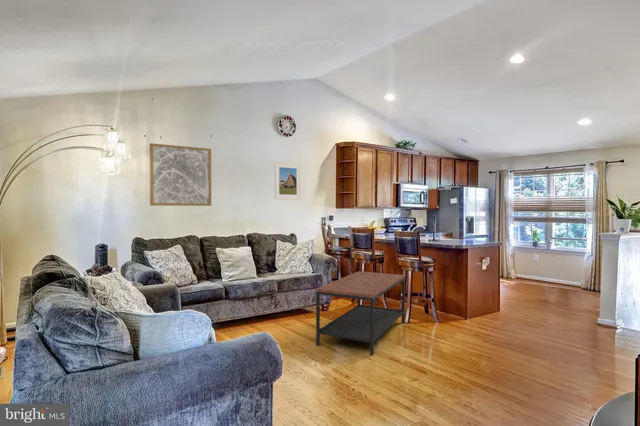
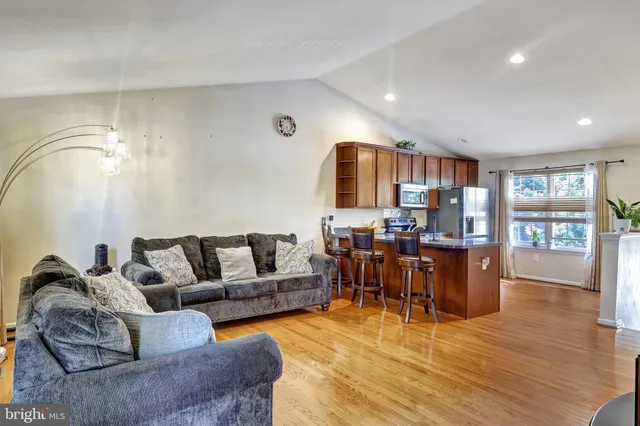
- coffee table [315,270,406,356]
- wall art [149,142,212,207]
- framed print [274,161,302,201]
